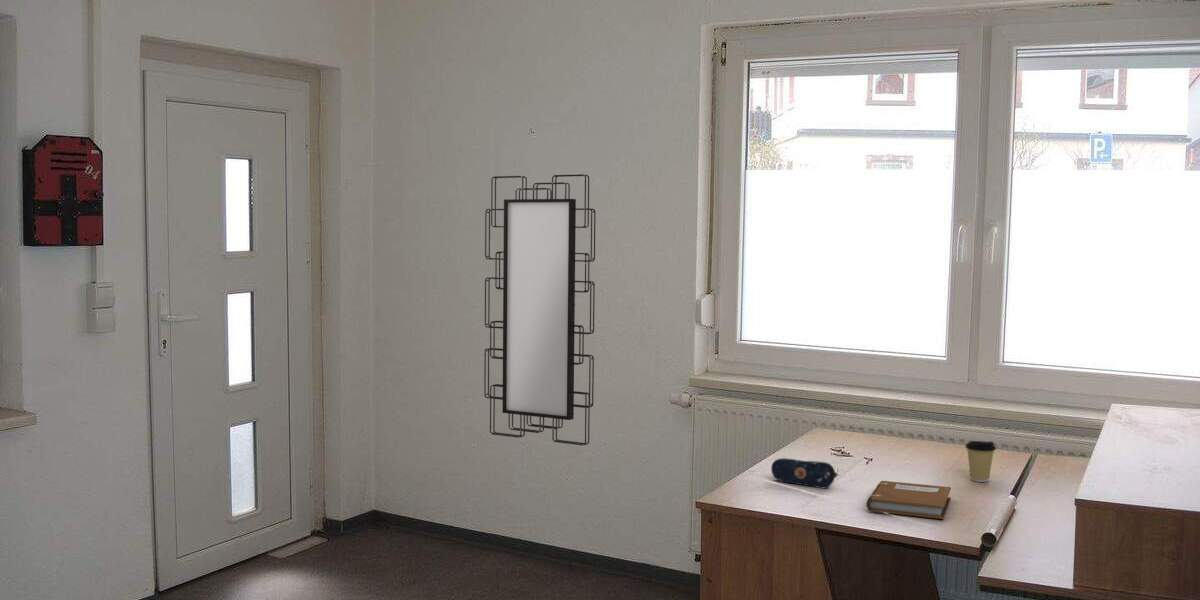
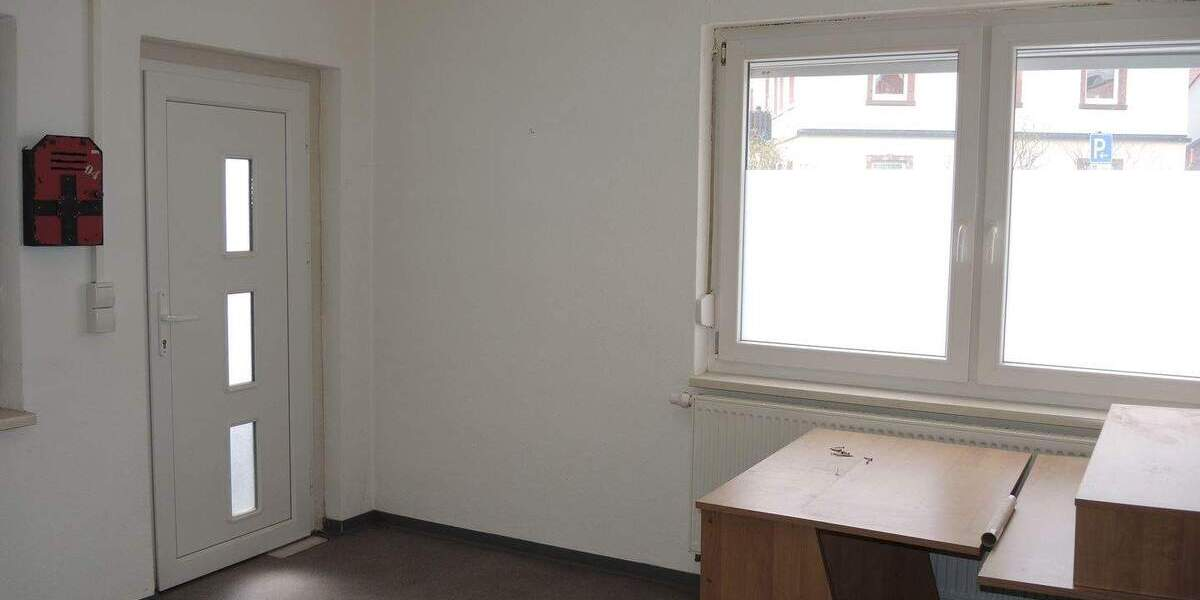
- pencil case [770,457,838,490]
- mirror [483,173,596,447]
- notebook [866,480,952,520]
- coffee cup [964,440,997,483]
